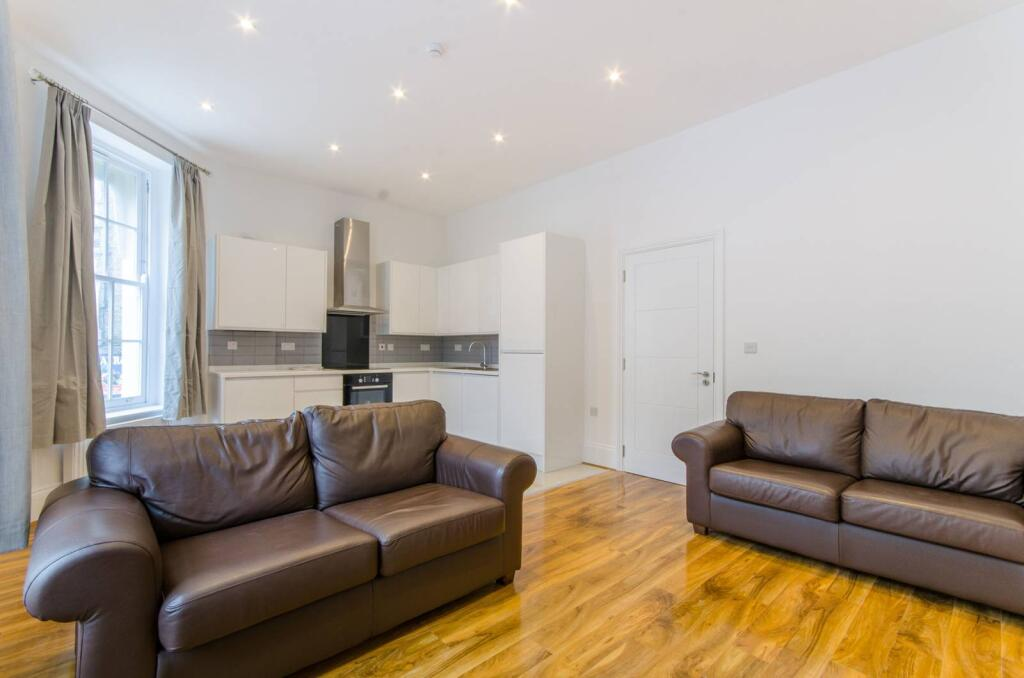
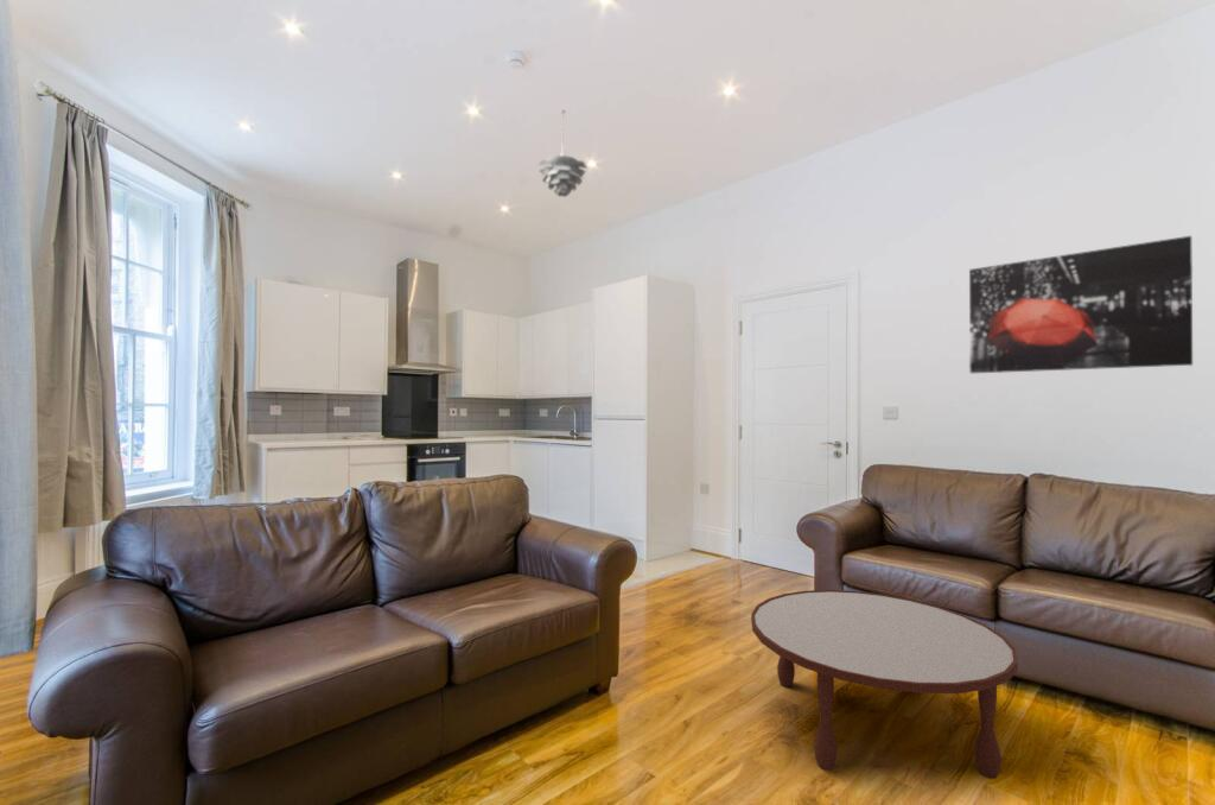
+ wall art [968,235,1194,374]
+ coffee table [750,589,1019,780]
+ pendant light [537,109,587,198]
